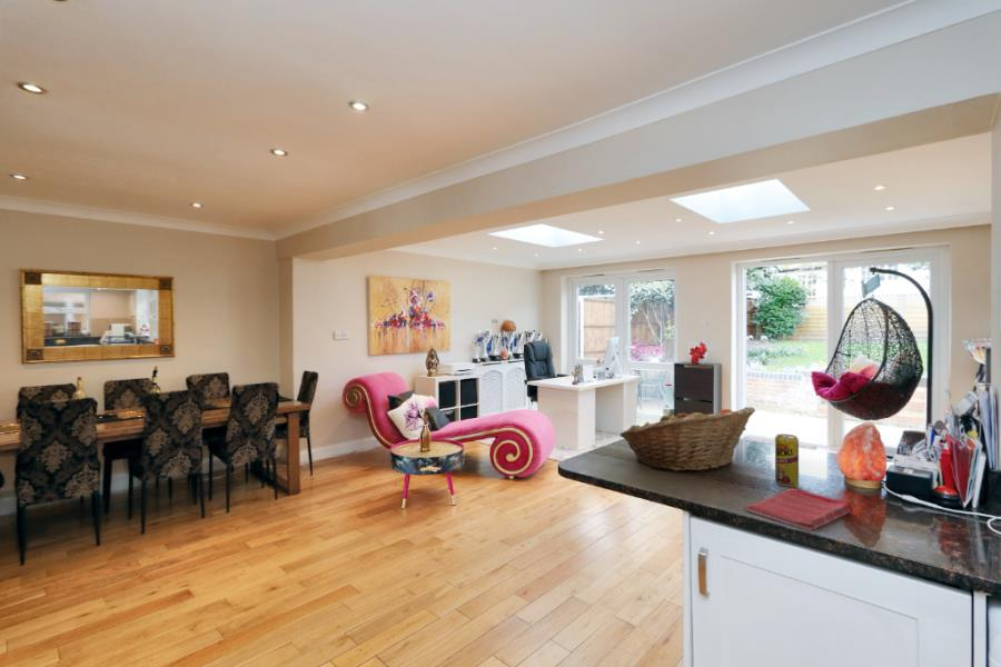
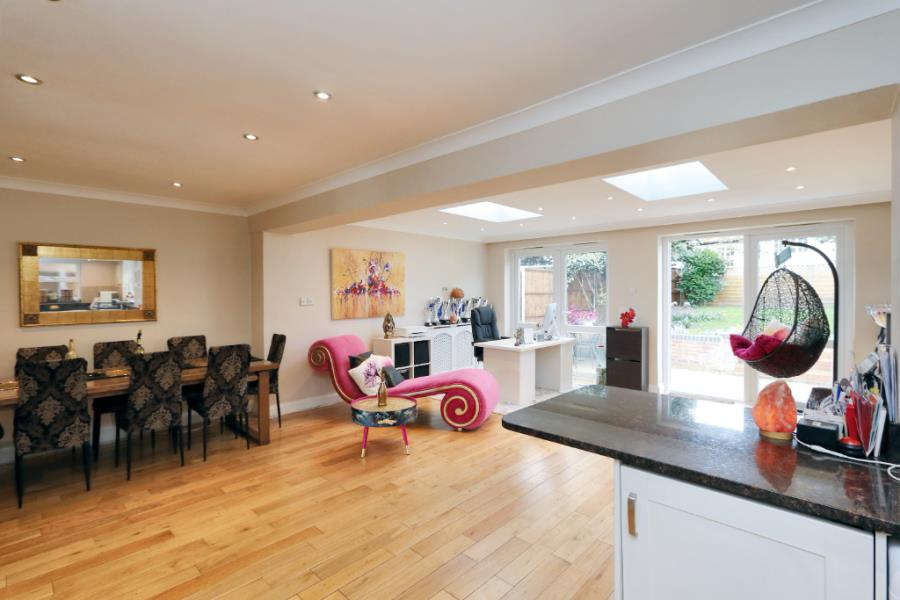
- fruit basket [618,406,756,472]
- dish towel [744,487,854,532]
- beverage can [774,432,800,488]
